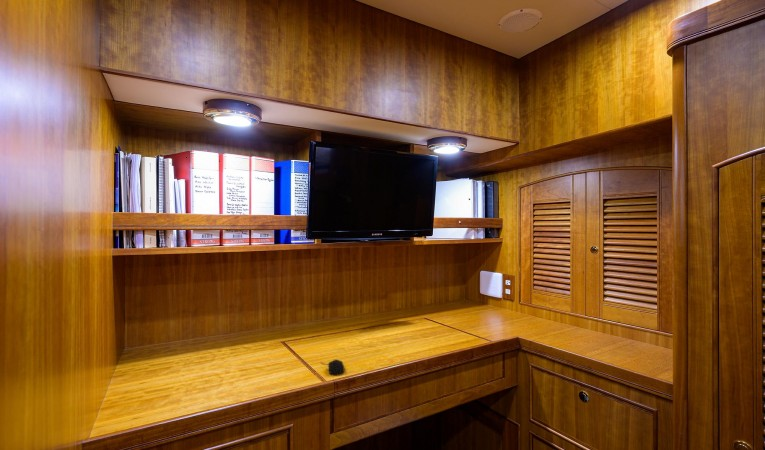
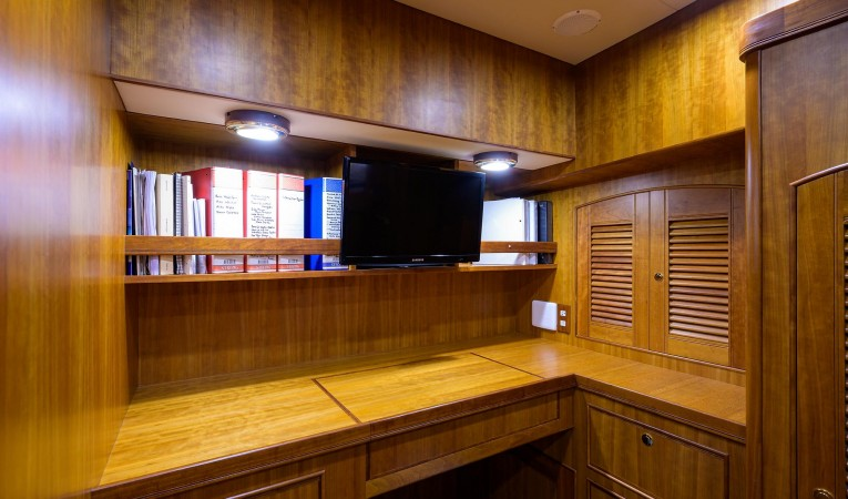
- computer mouse [320,358,345,376]
